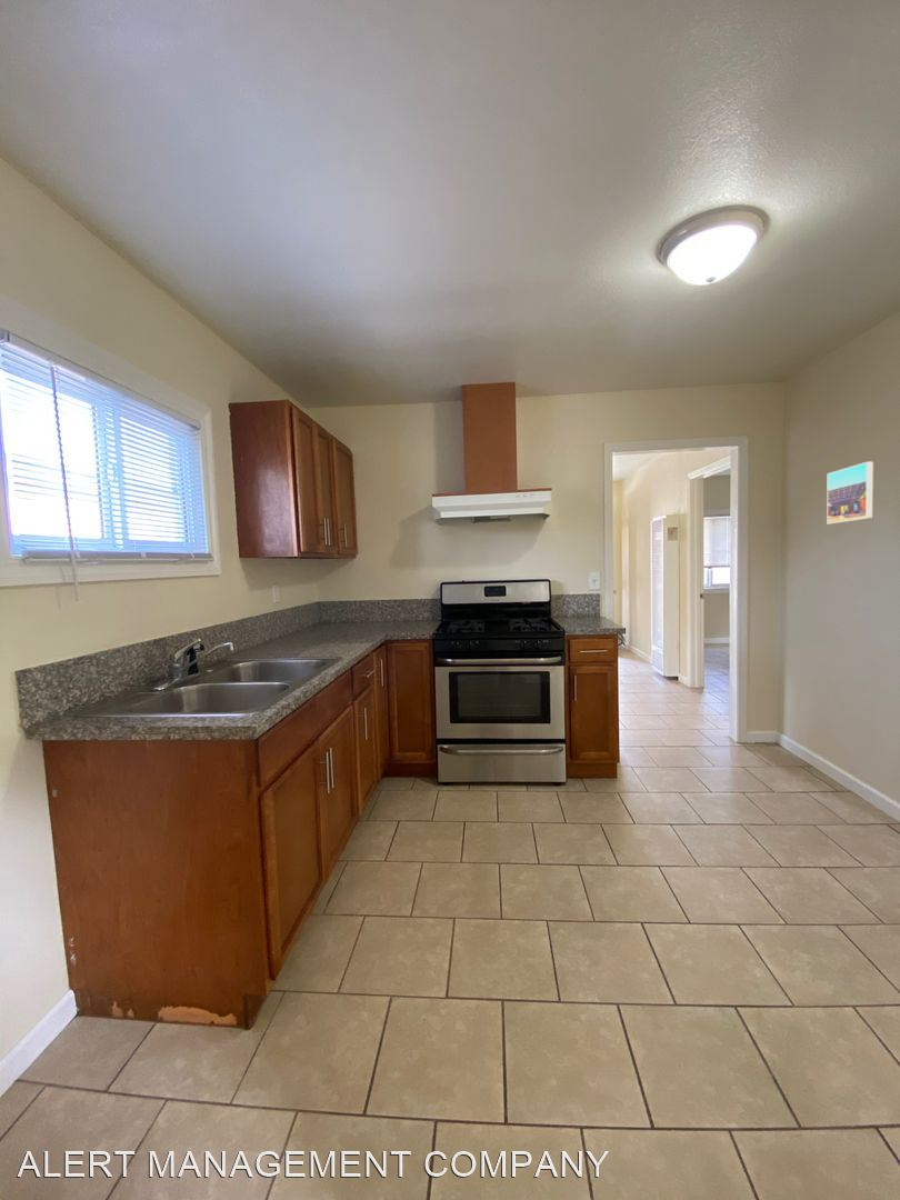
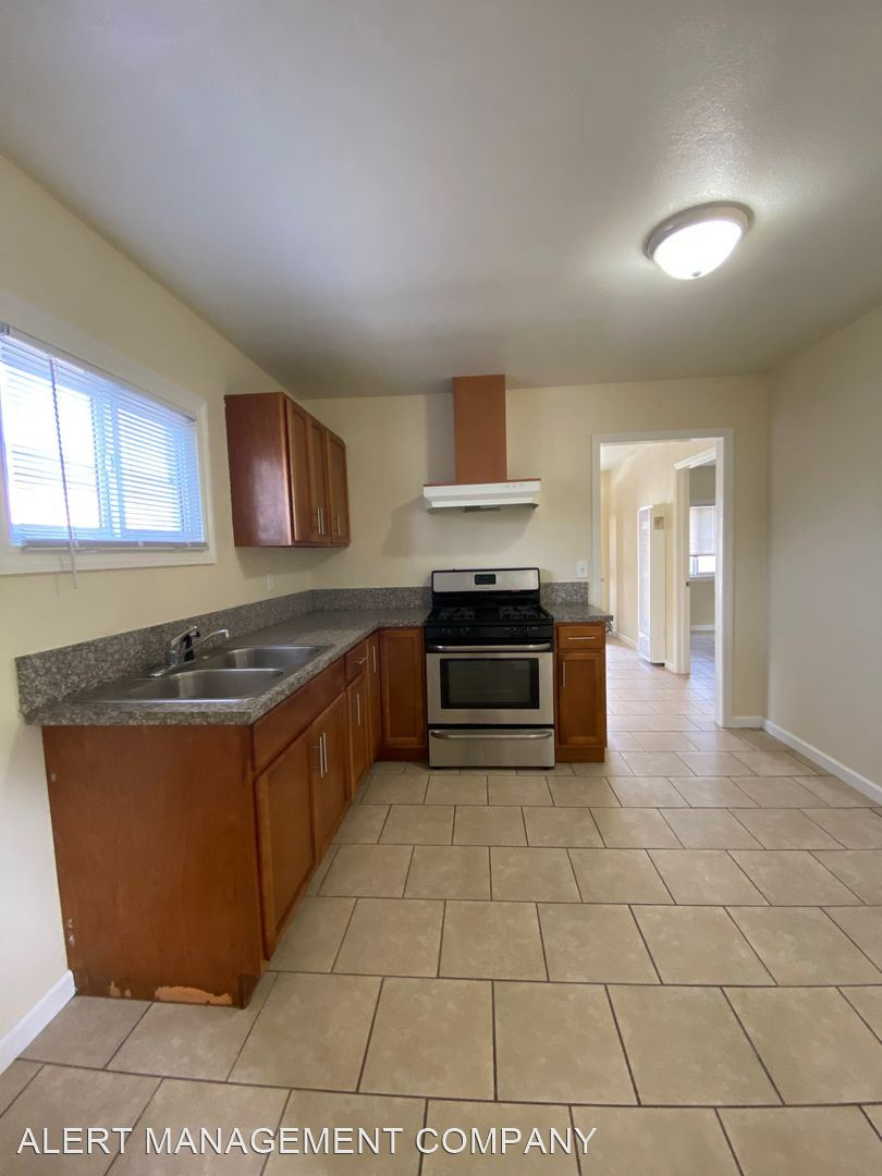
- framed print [826,460,874,526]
